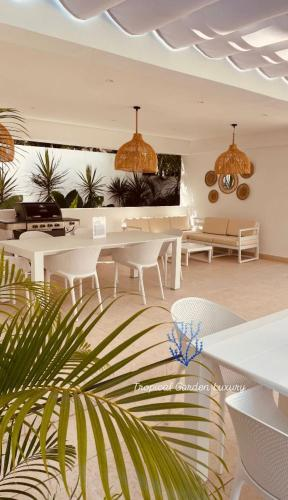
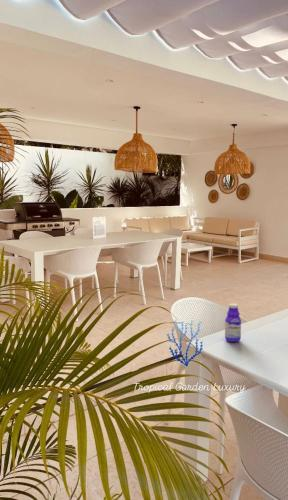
+ bottle [224,302,242,343]
